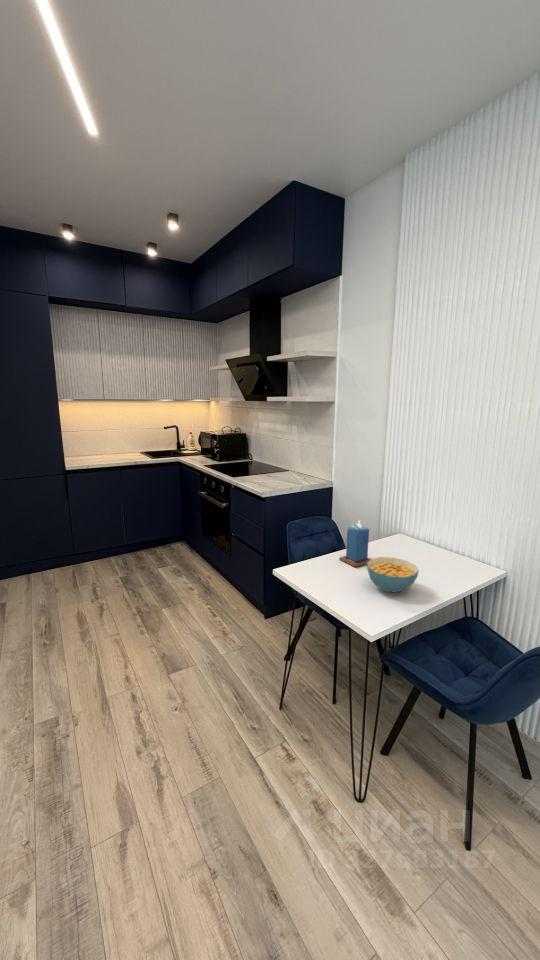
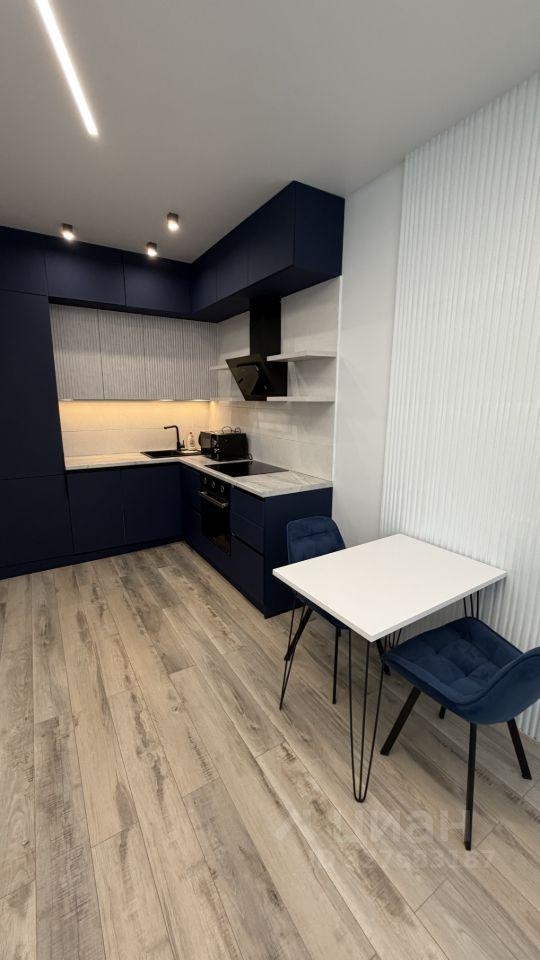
- cereal bowl [366,556,420,594]
- candle [339,519,372,568]
